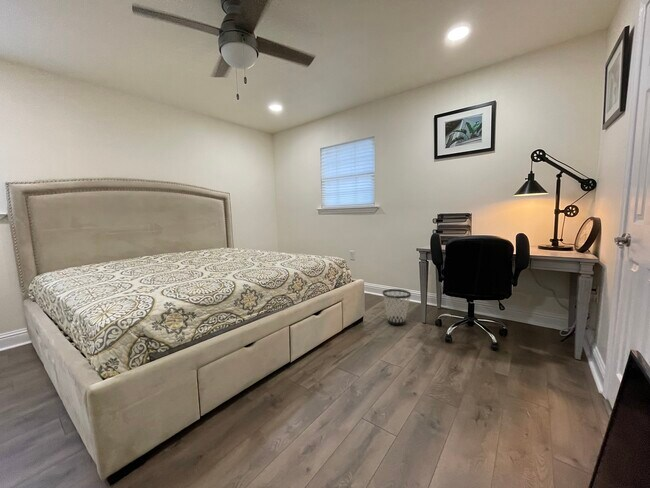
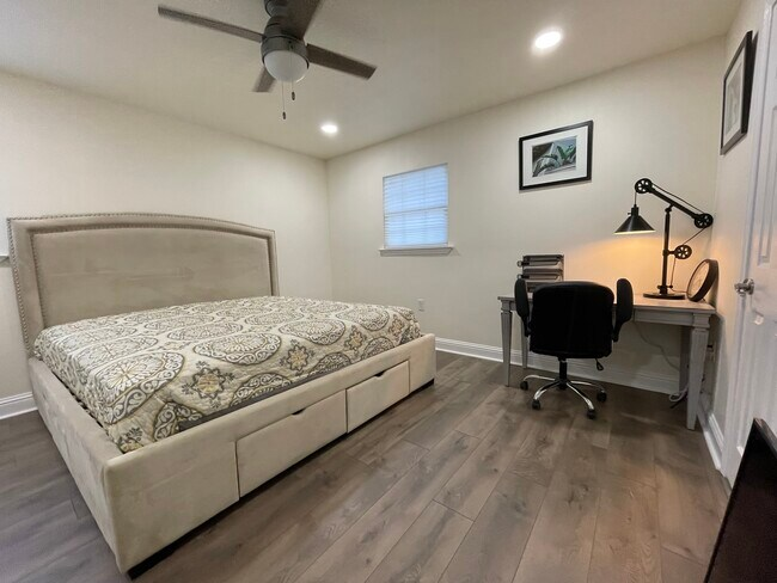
- wastebasket [382,288,412,326]
